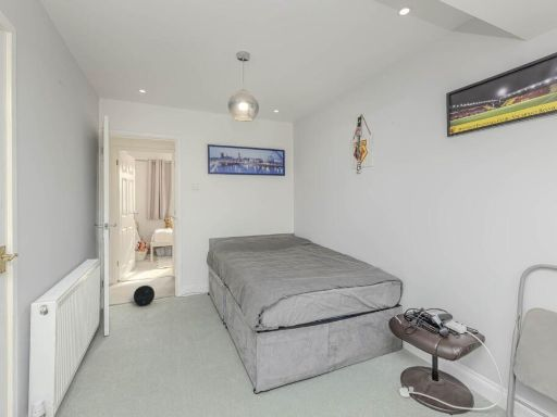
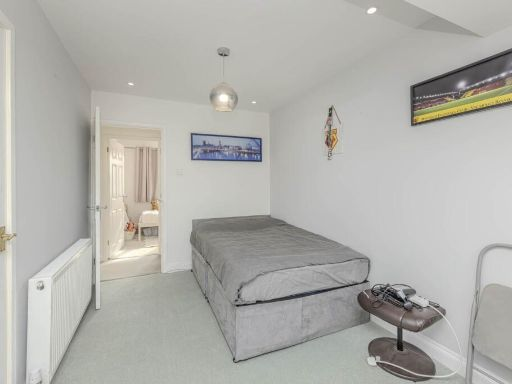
- ball [133,285,156,306]
